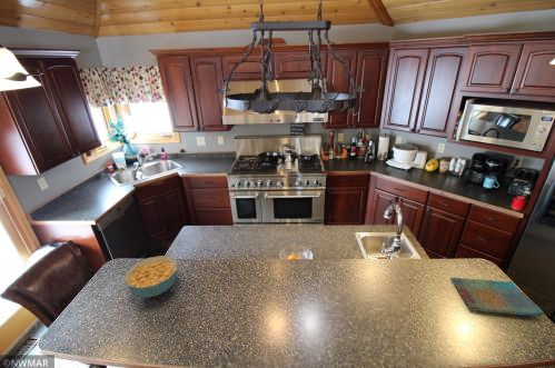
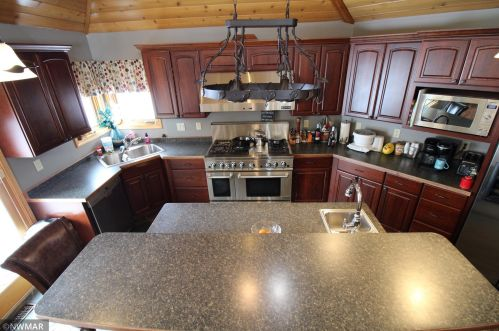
- cereal bowl [122,255,179,299]
- dish towel [449,276,545,318]
